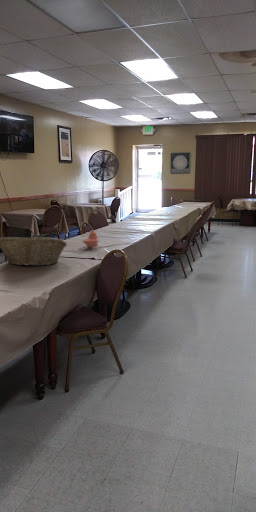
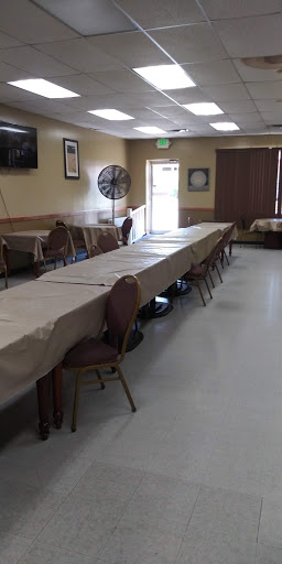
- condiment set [81,229,100,249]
- fruit basket [0,236,68,267]
